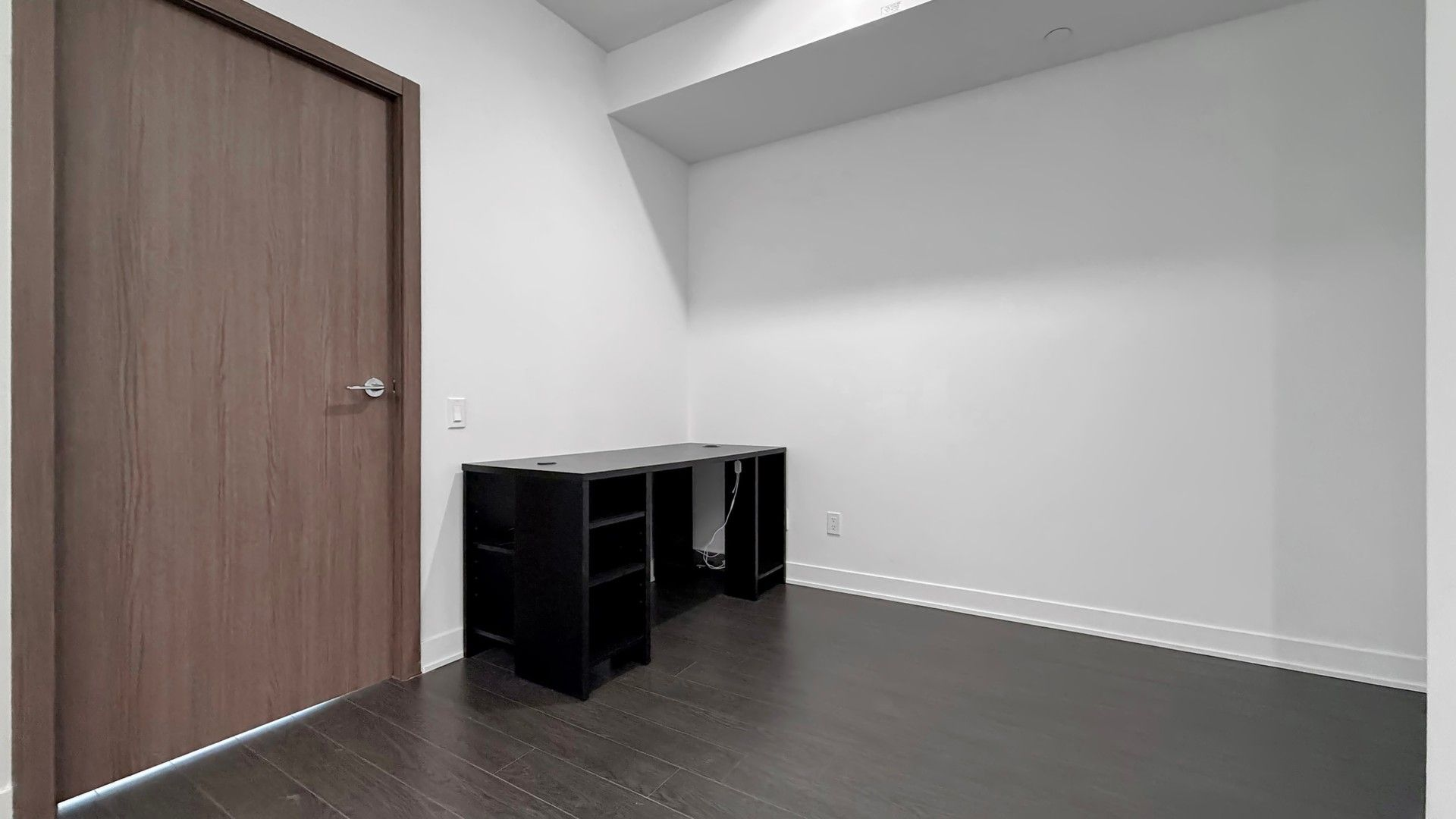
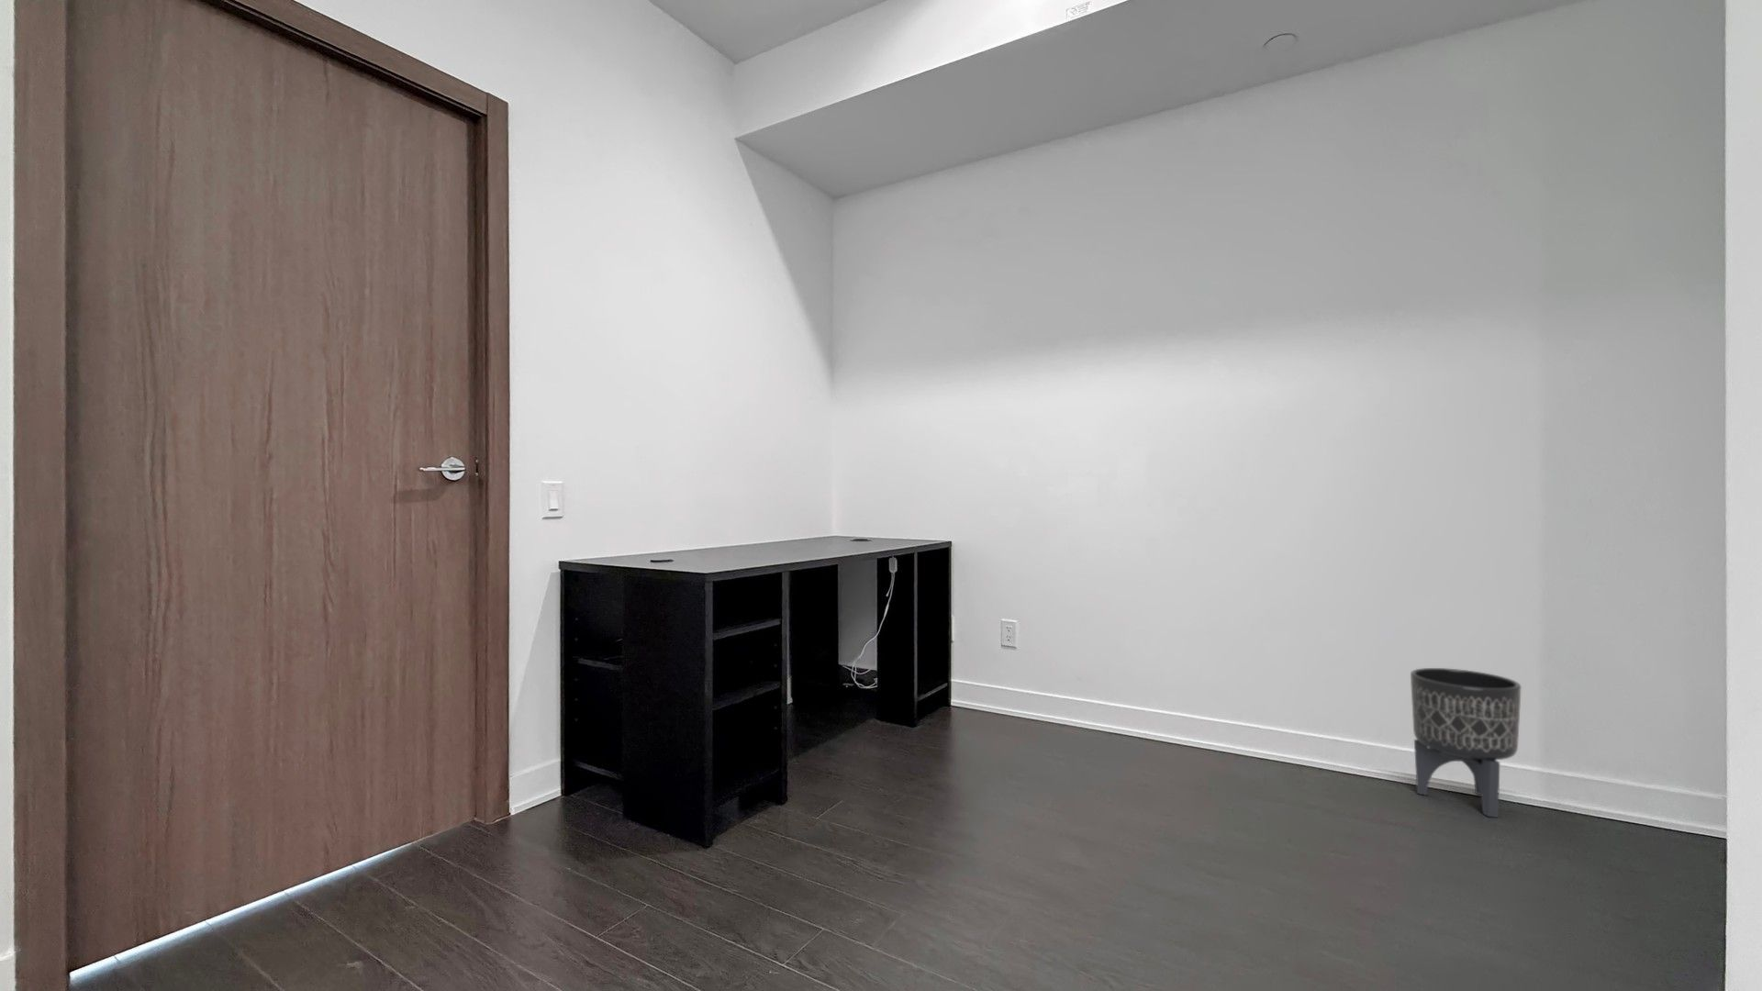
+ planter [1410,667,1522,818]
